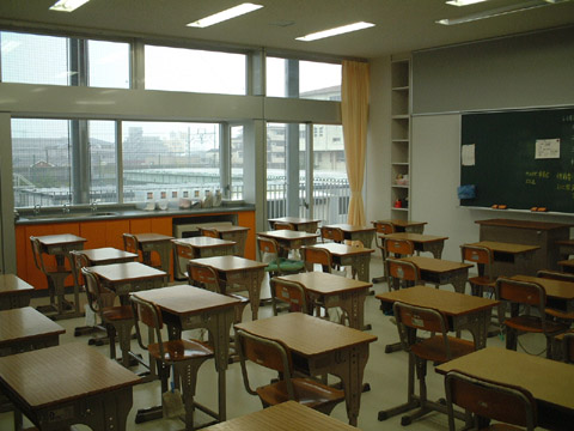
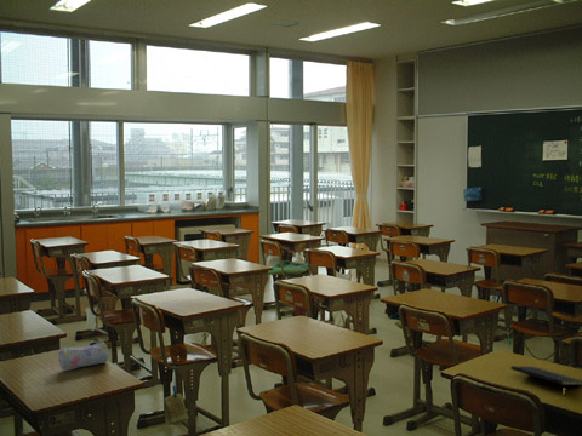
+ notepad [509,365,582,386]
+ pencil case [57,340,109,371]
